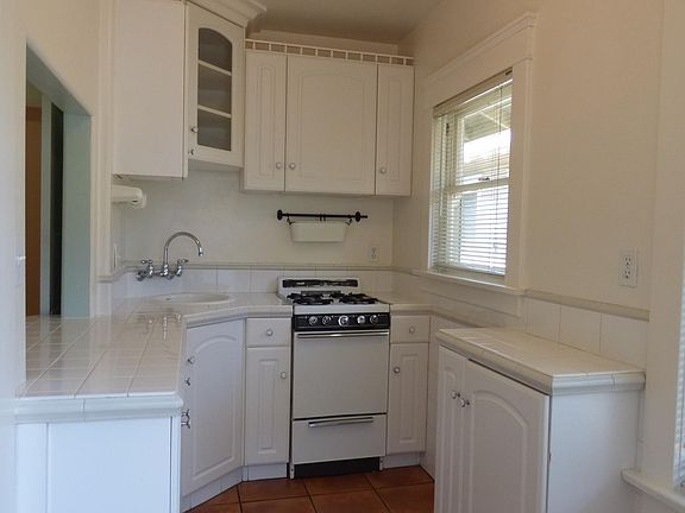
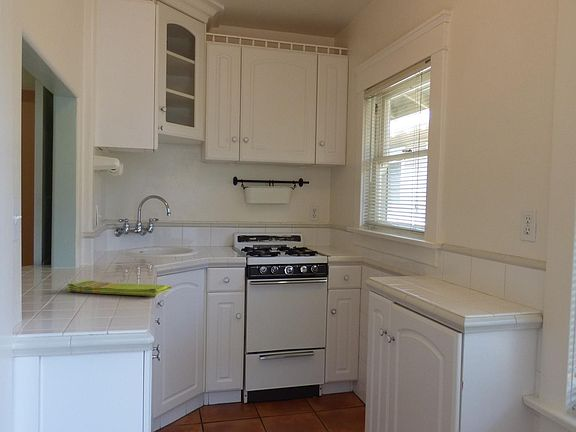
+ dish towel [66,279,172,297]
